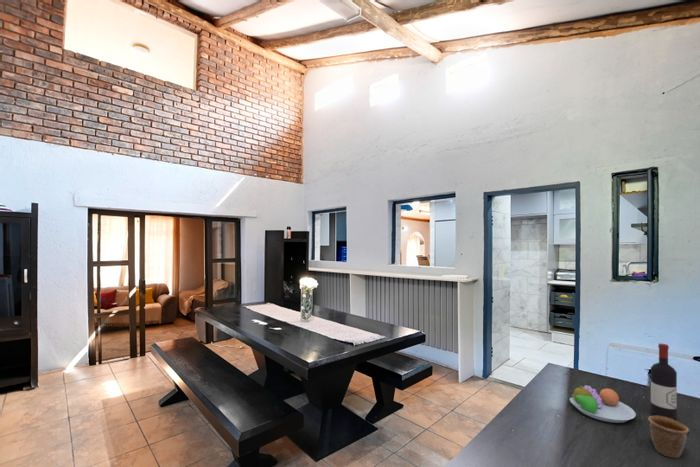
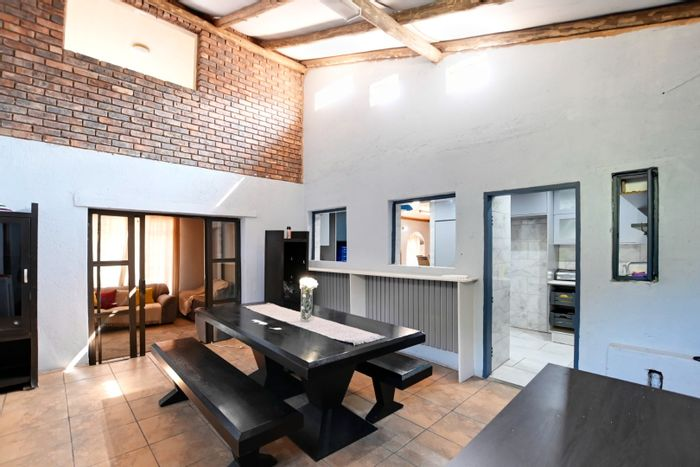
- wine bottle [650,343,678,420]
- fruit bowl [568,382,637,424]
- mug [647,415,692,459]
